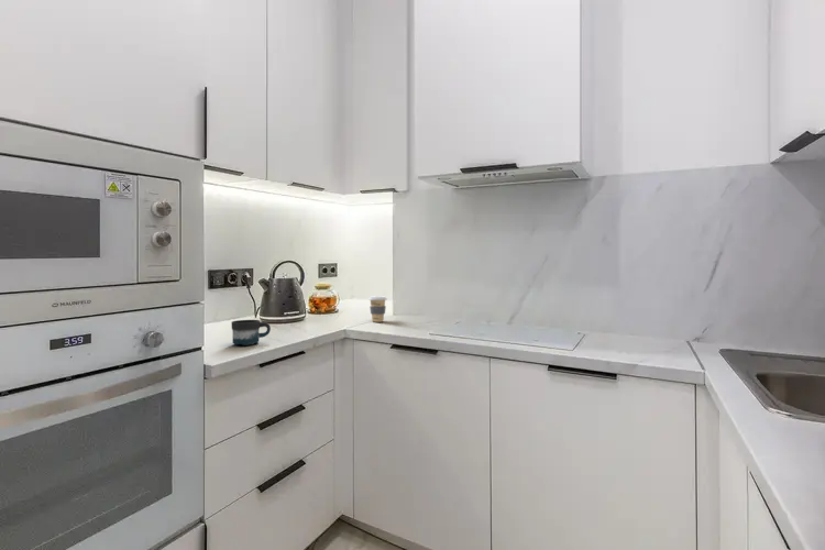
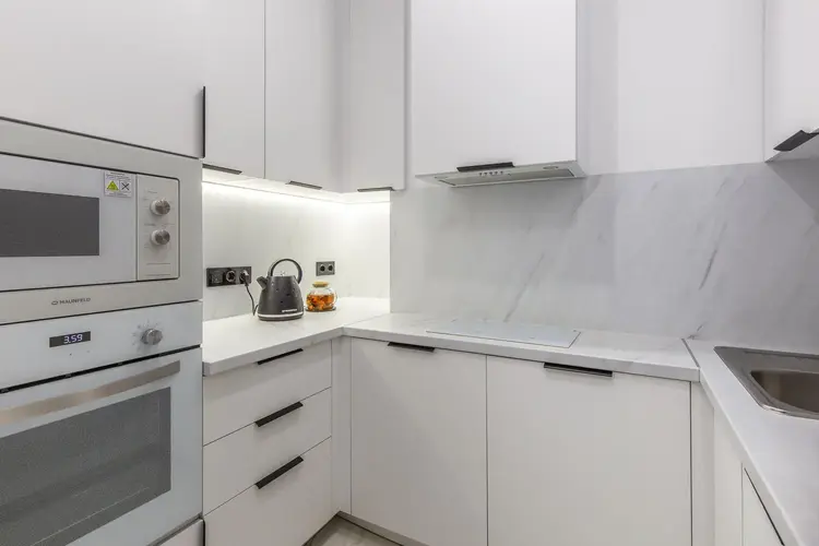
- coffee cup [367,295,388,323]
- mug [231,319,272,346]
